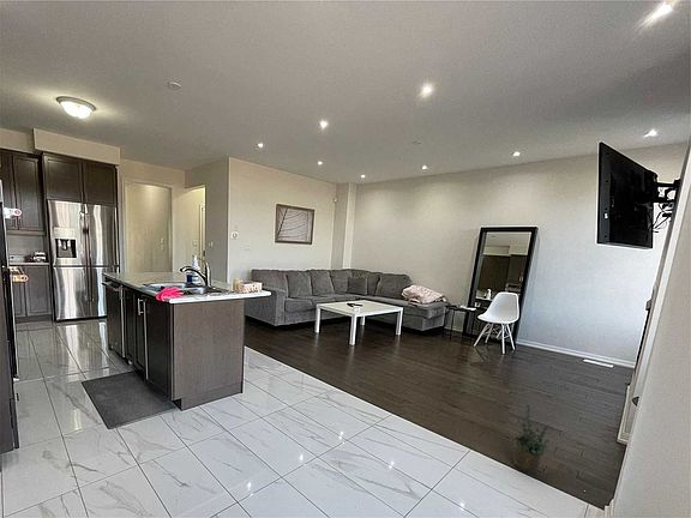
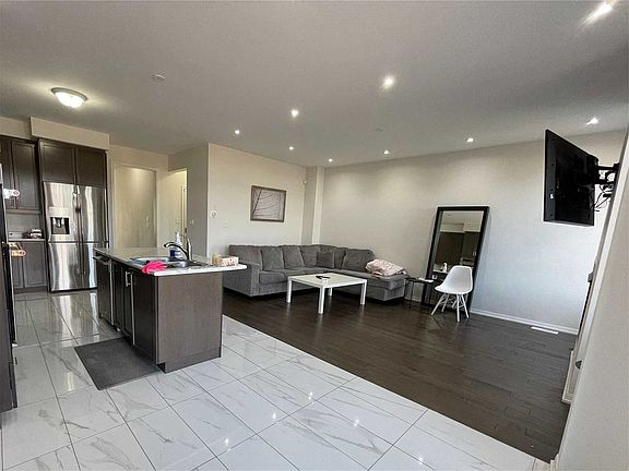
- potted plant [512,404,551,474]
